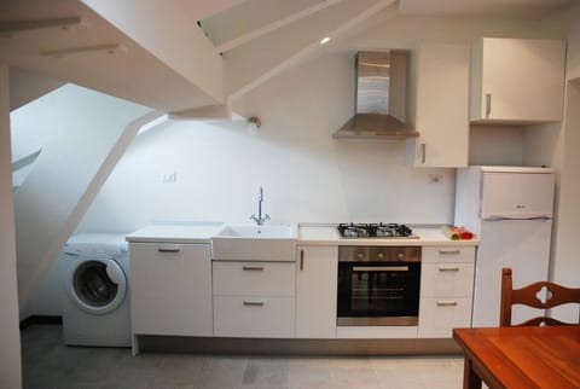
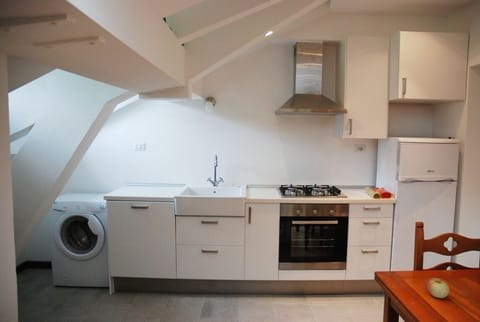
+ apple [426,277,451,299]
